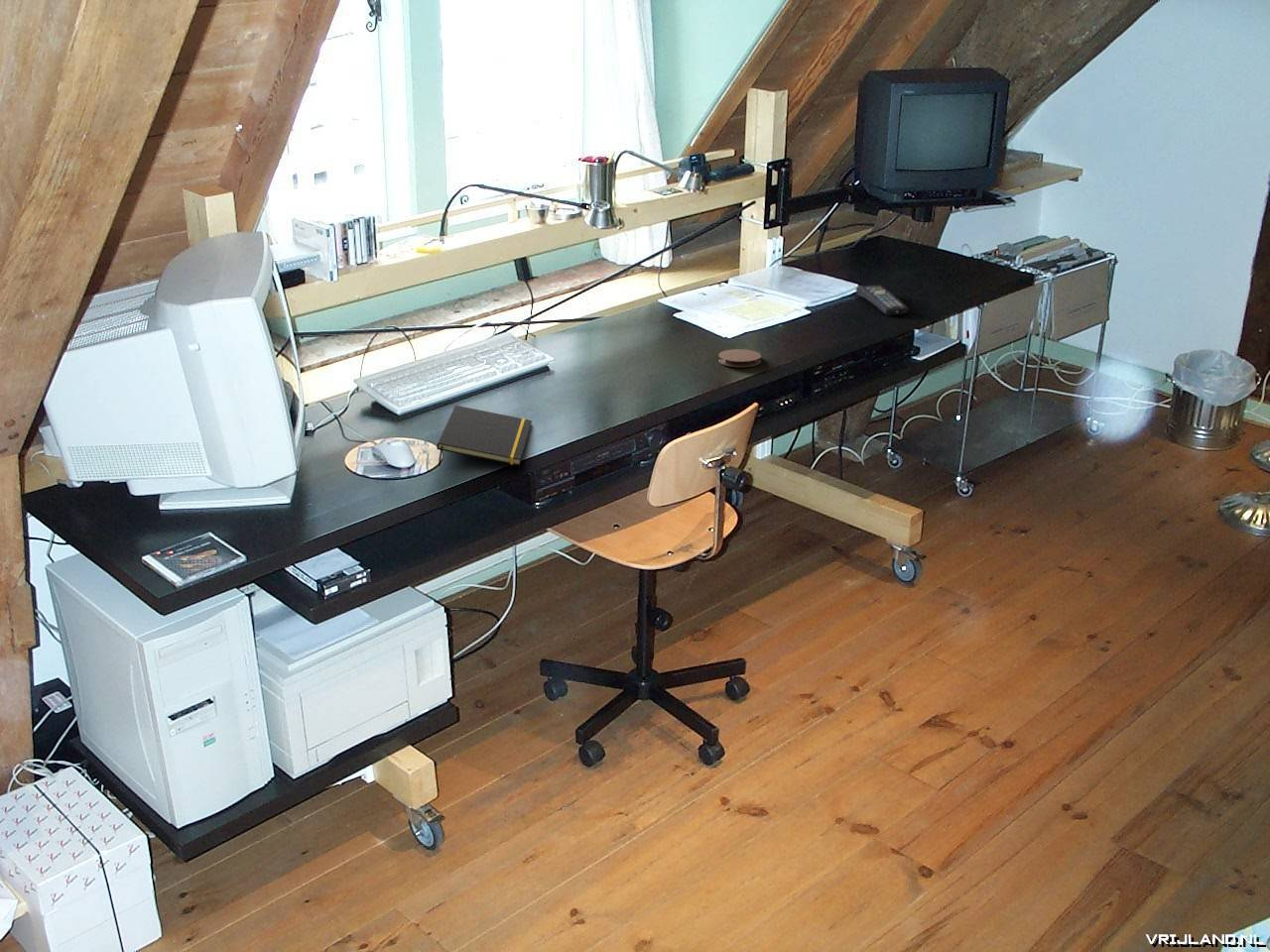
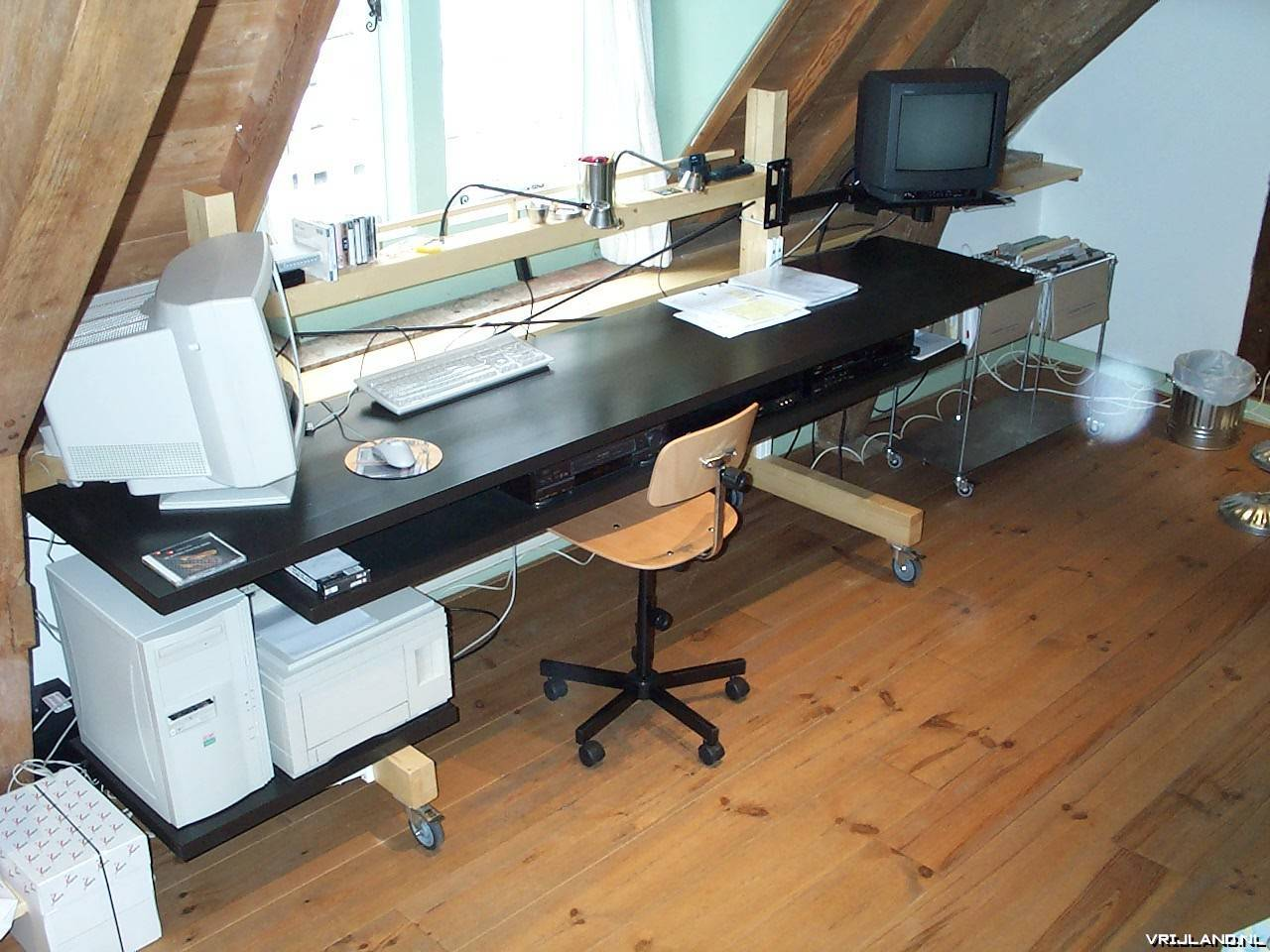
- notepad [436,405,533,467]
- coaster [717,348,762,368]
- remote control [855,284,910,315]
